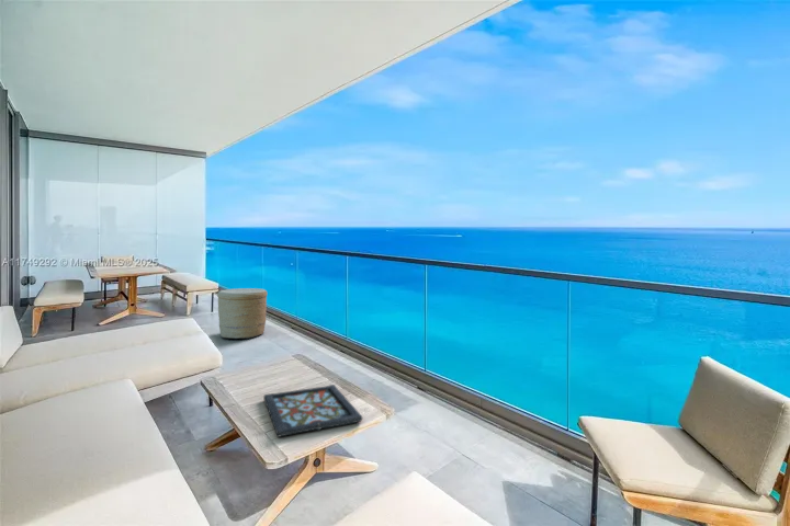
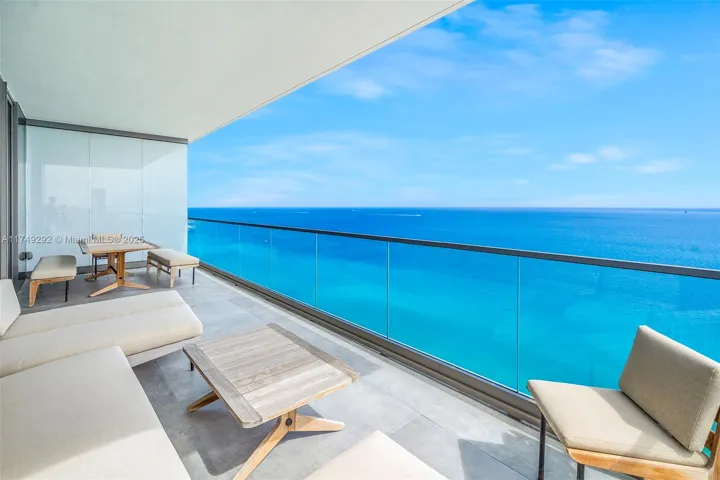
- basket [216,287,268,340]
- decorative tray [262,384,363,438]
